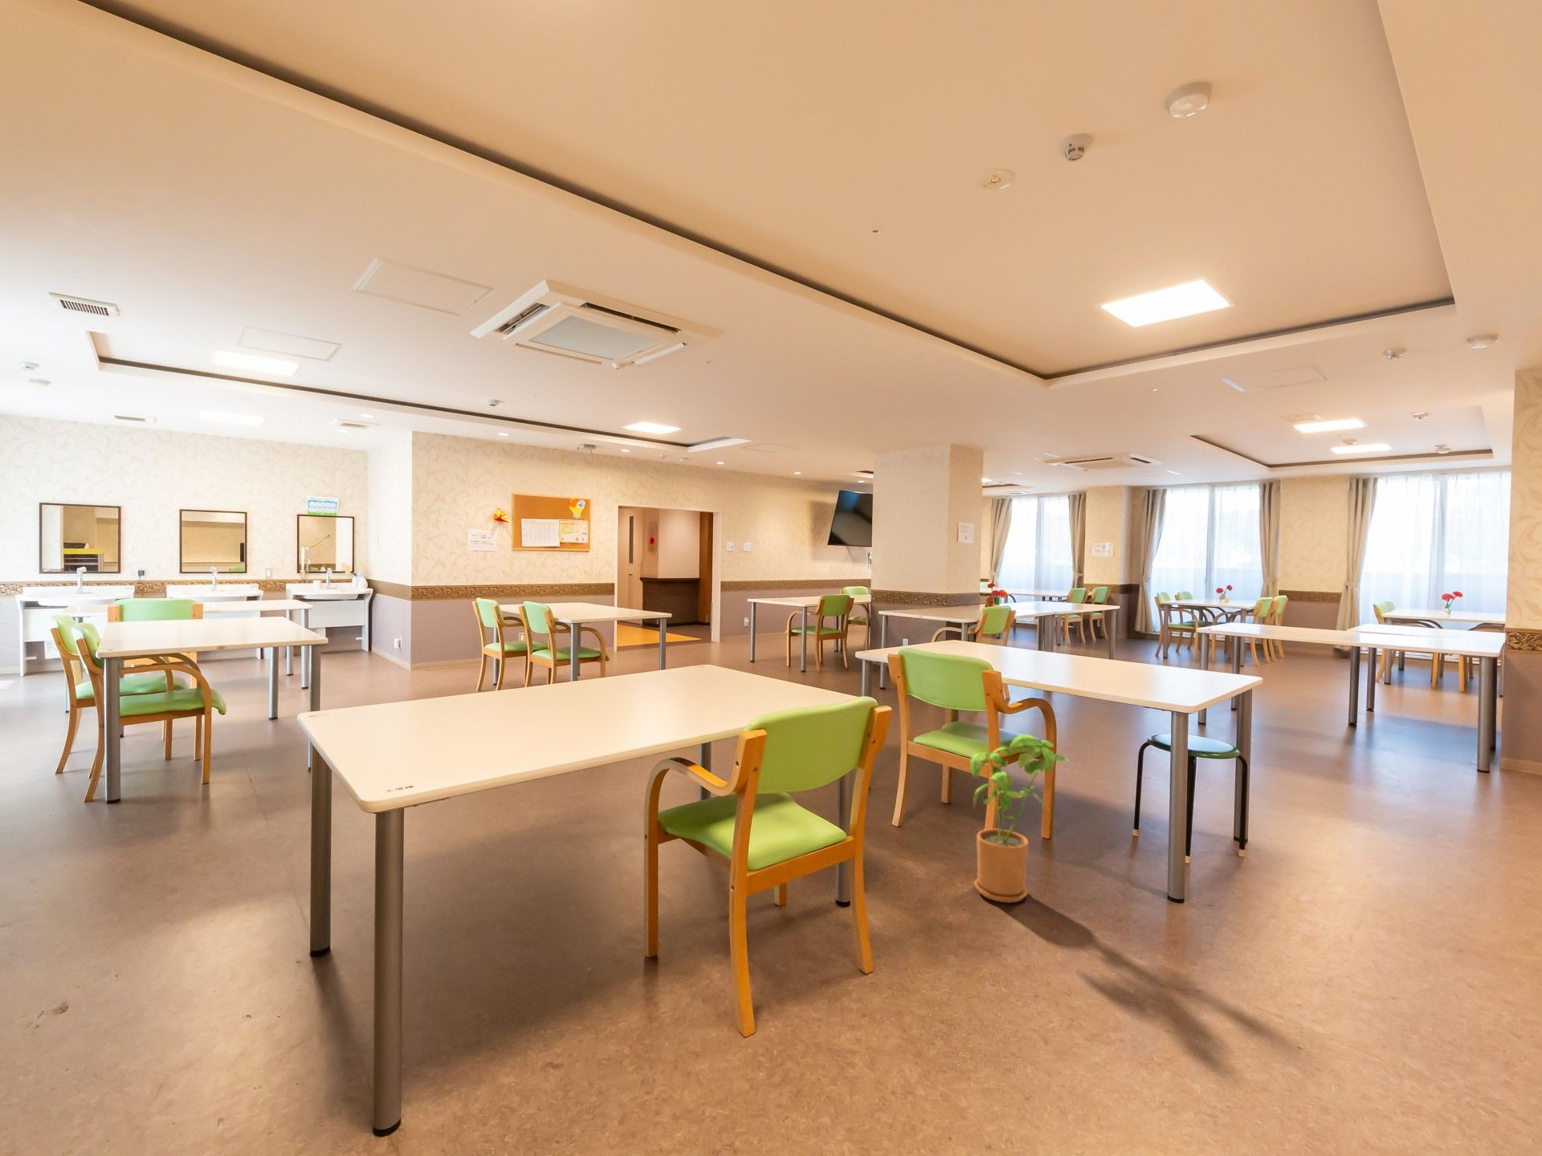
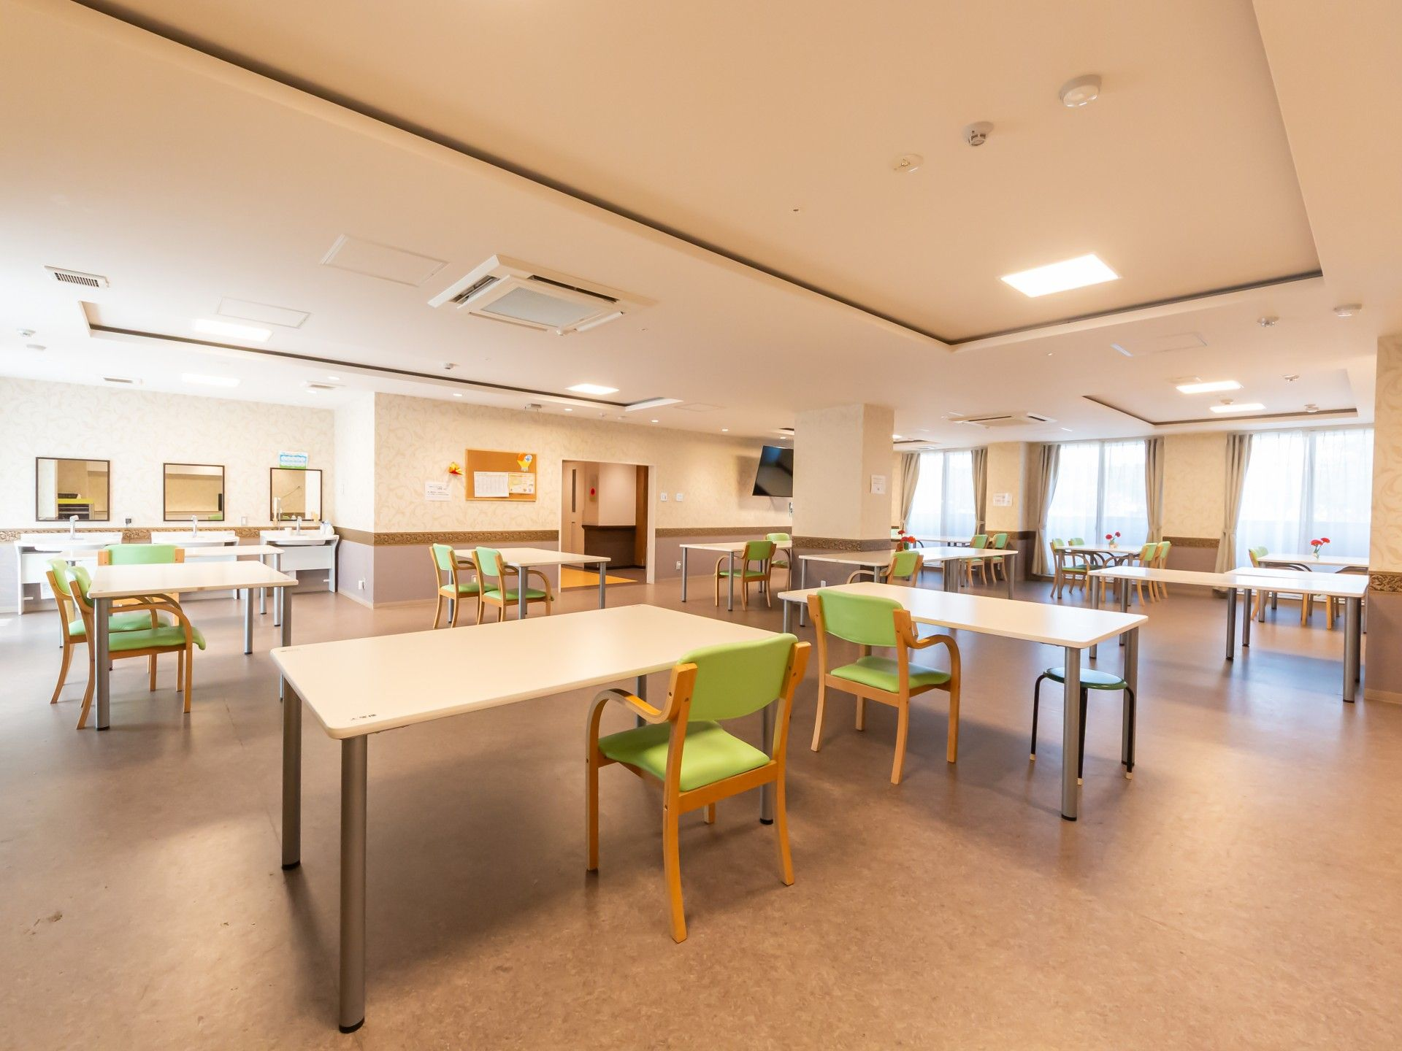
- house plant [969,733,1071,903]
